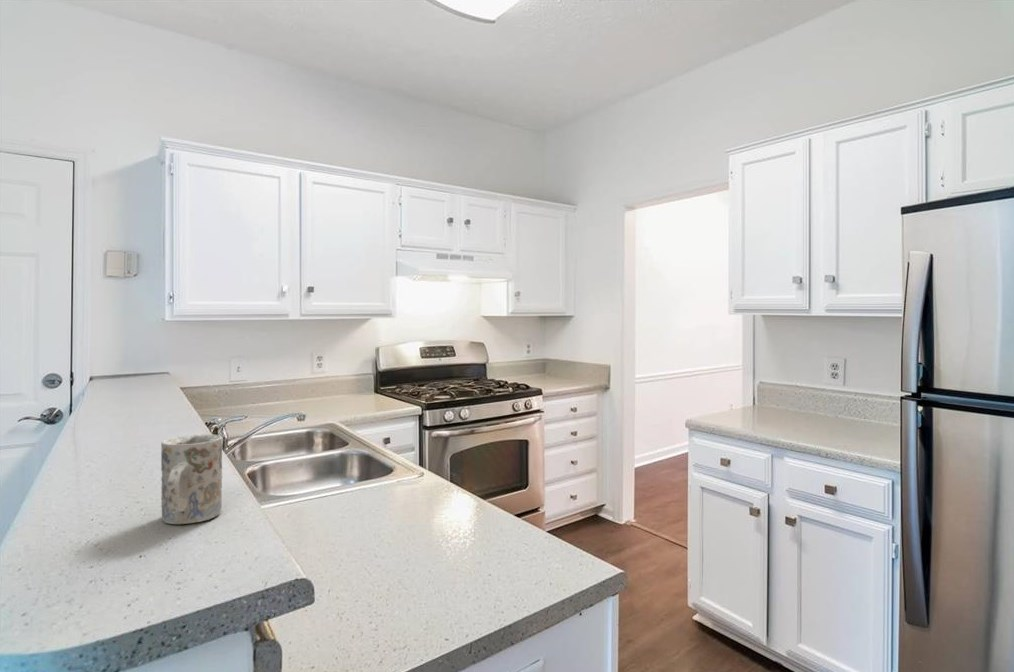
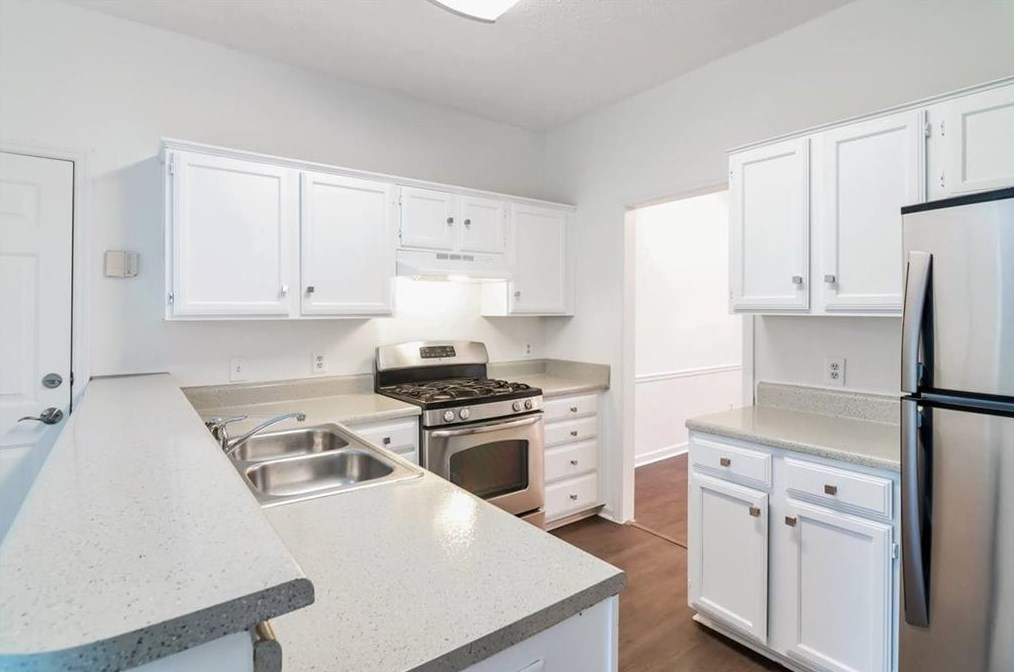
- mug [160,433,223,525]
